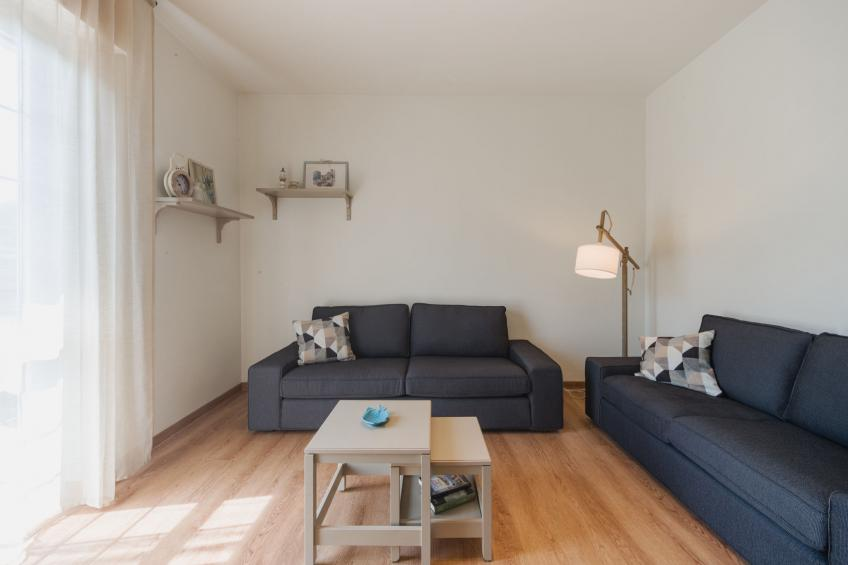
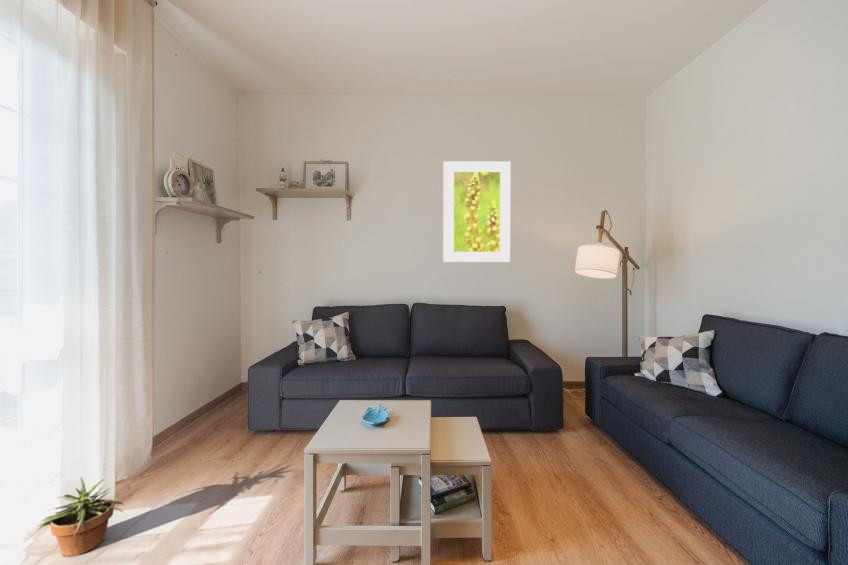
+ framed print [442,160,512,263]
+ potted plant [37,476,125,557]
